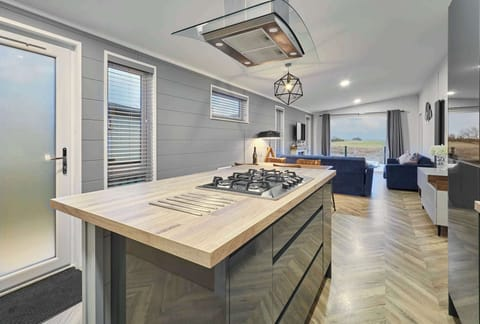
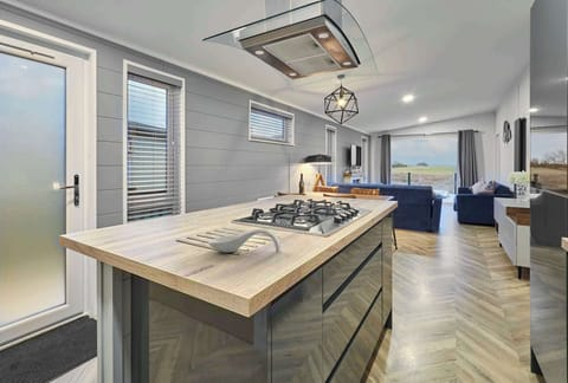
+ spoon rest [207,228,282,253]
